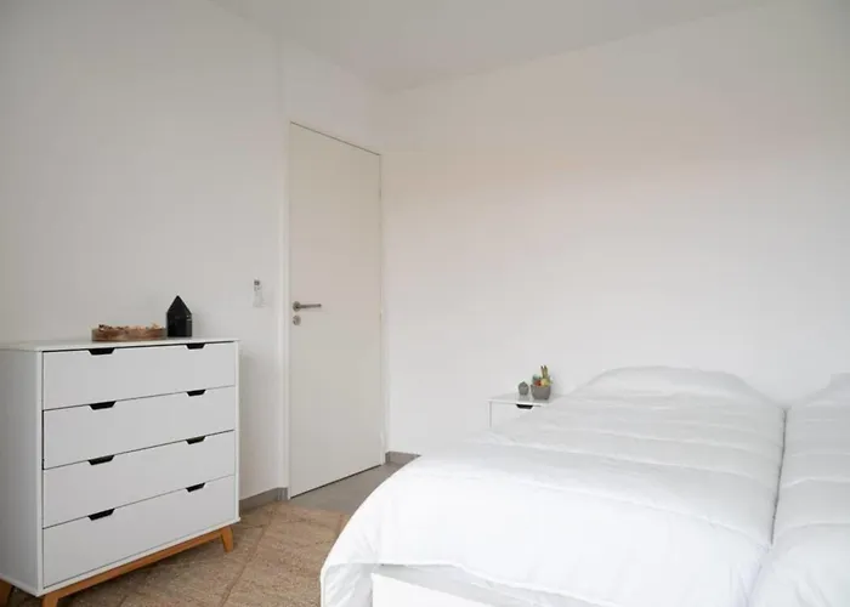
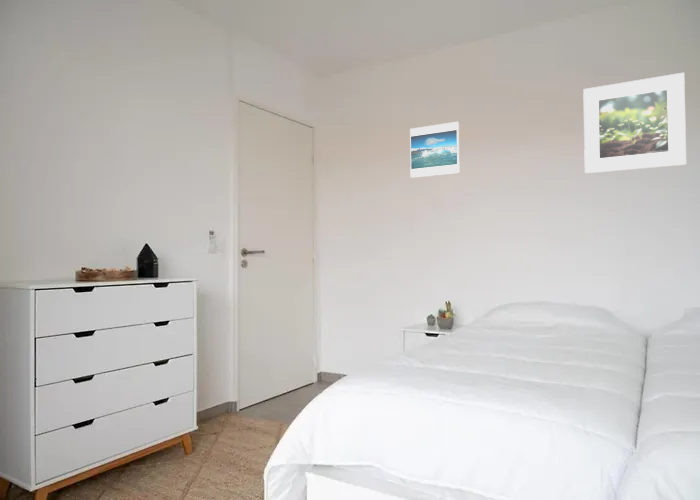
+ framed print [409,121,460,179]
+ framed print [582,72,687,174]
